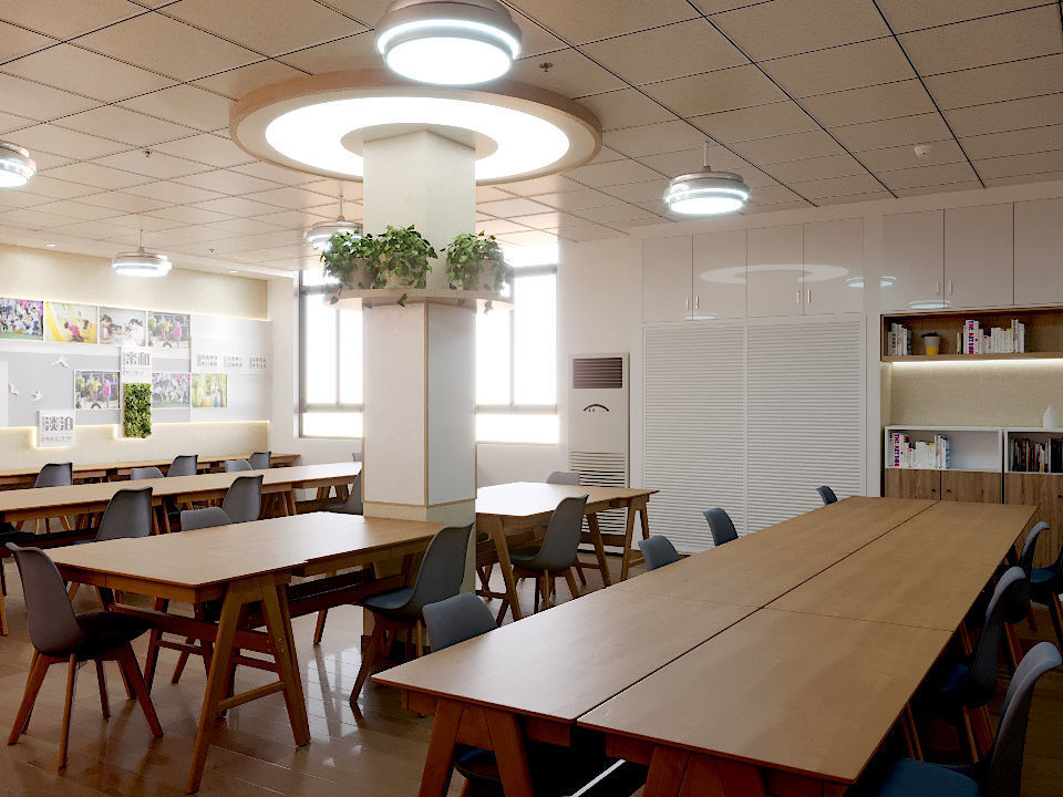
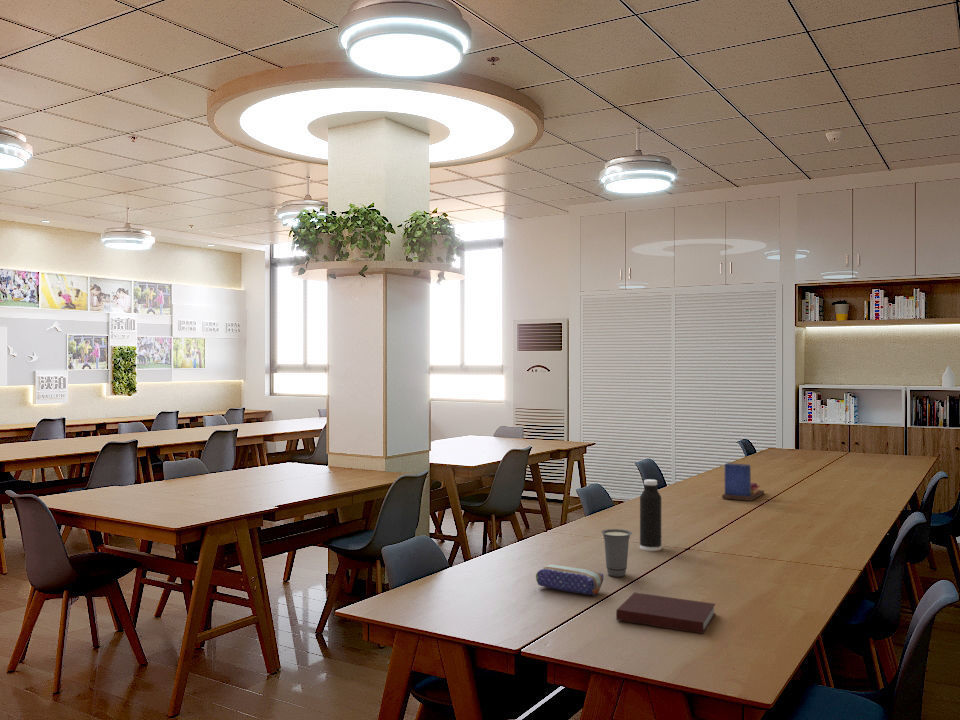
+ cup [600,528,633,578]
+ pencil case [535,563,605,597]
+ water bottle [639,478,662,552]
+ notebook [615,592,716,635]
+ book [721,462,765,502]
